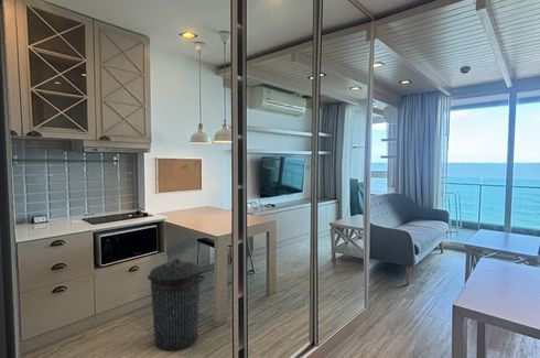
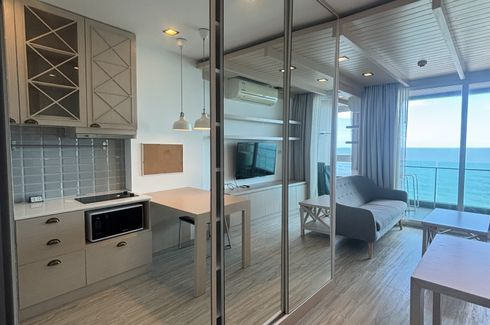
- trash can [147,257,206,352]
